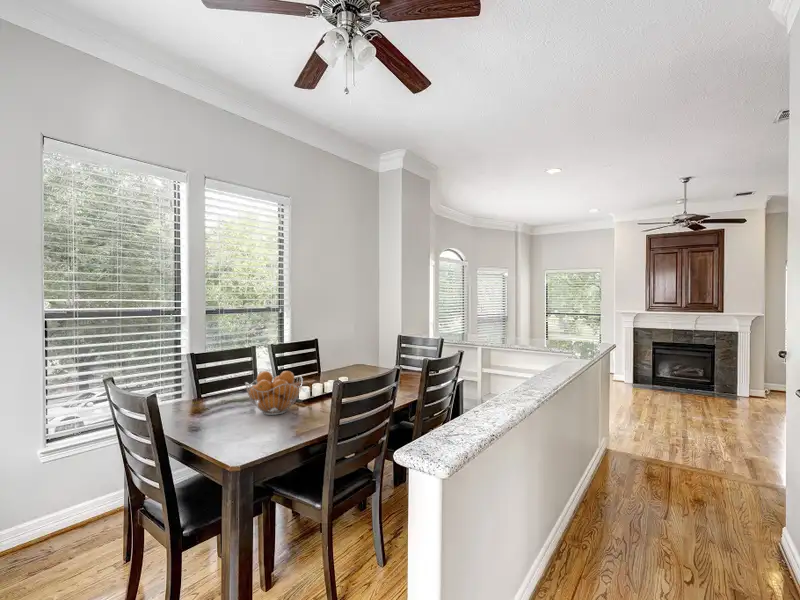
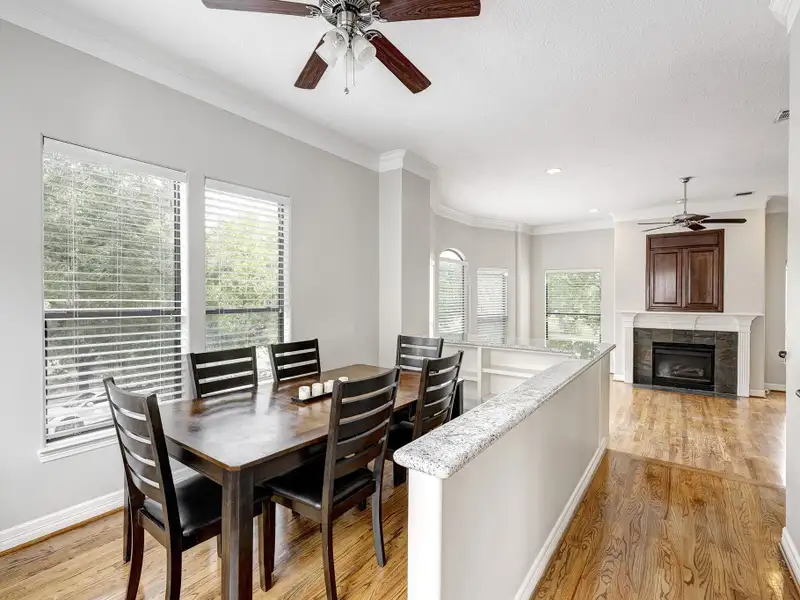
- fruit basket [244,370,304,416]
